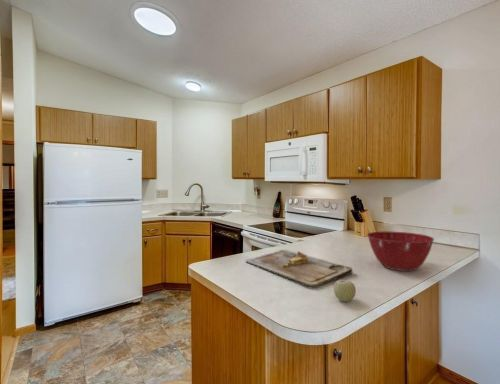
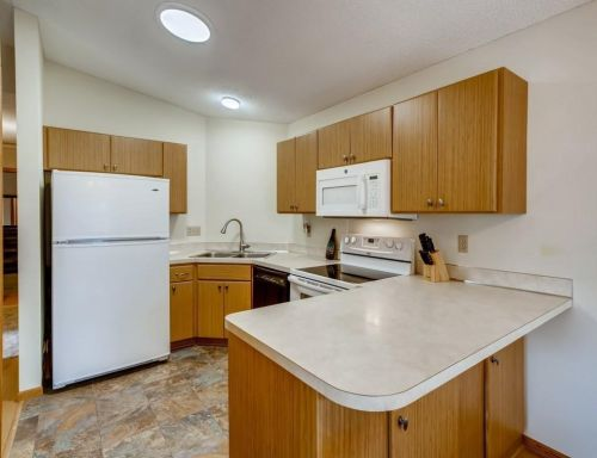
- cutting board [245,248,353,288]
- mixing bowl [366,231,435,272]
- fruit [333,277,357,302]
